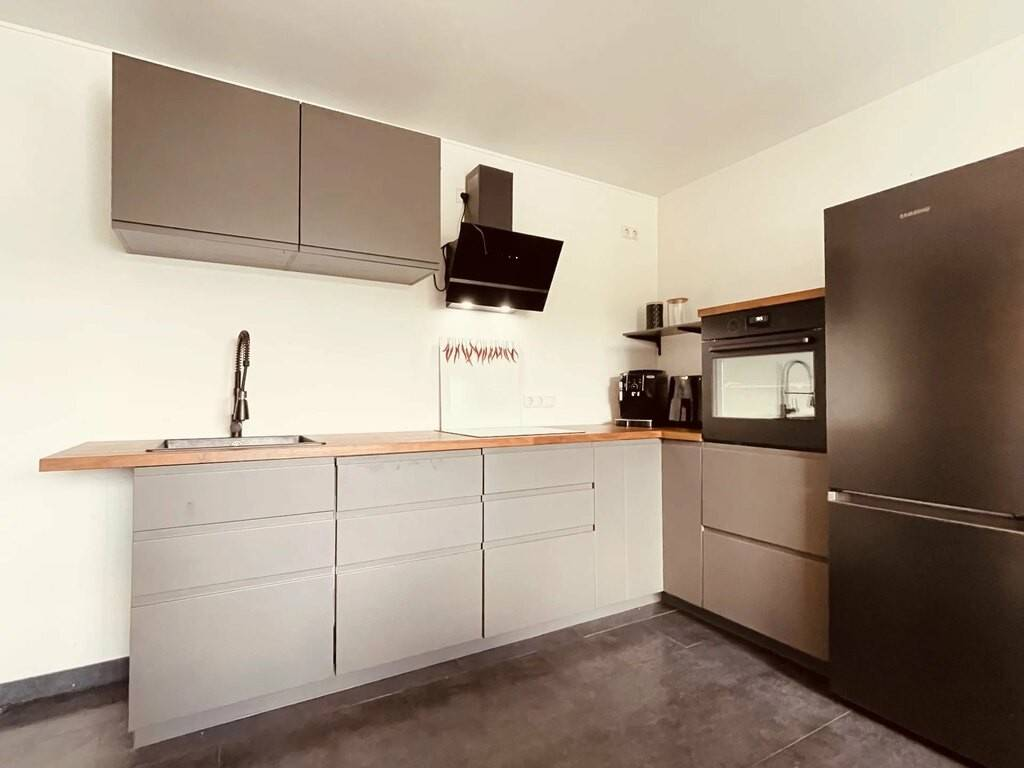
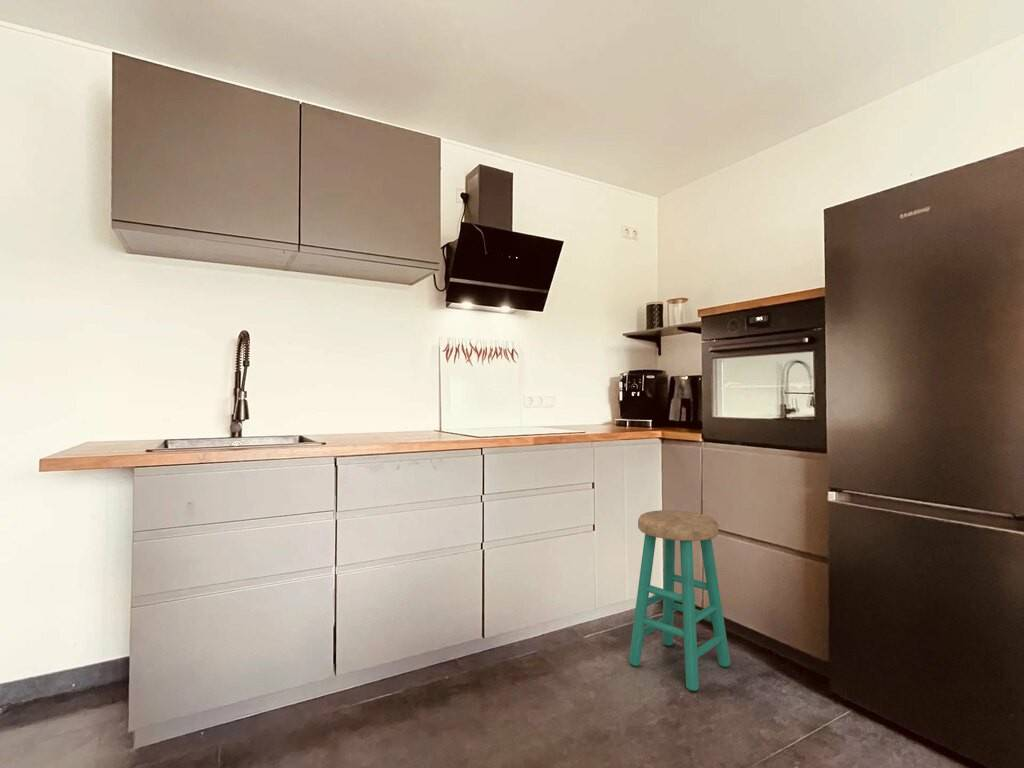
+ stool [628,509,731,692]
